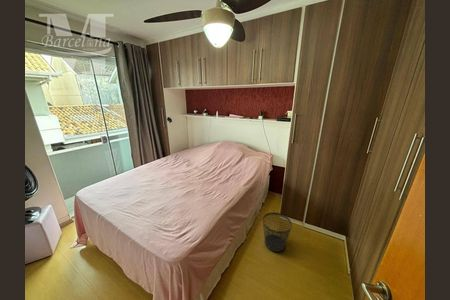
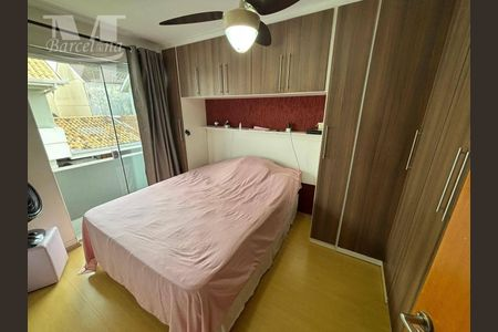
- wastebasket [262,211,293,253]
